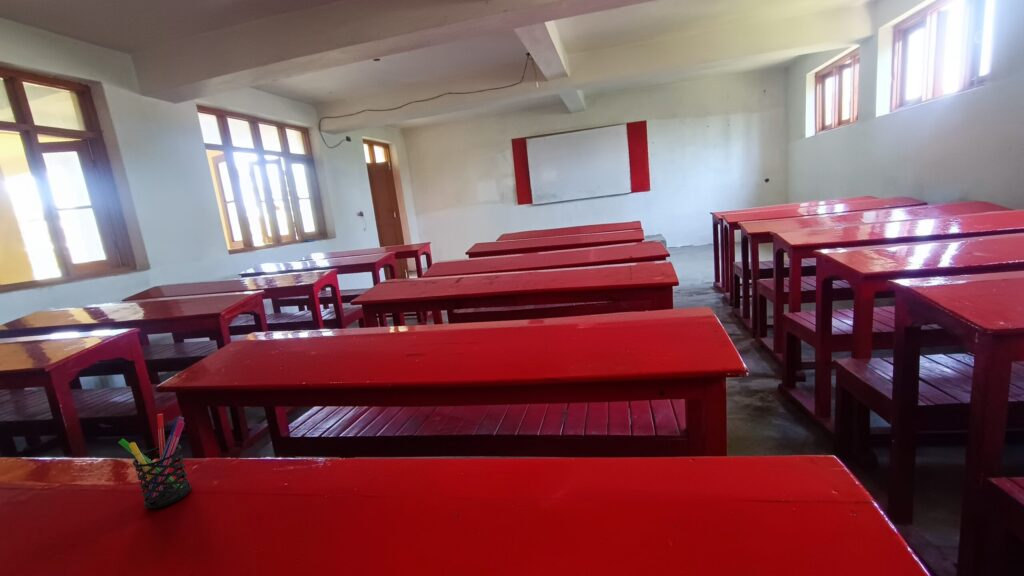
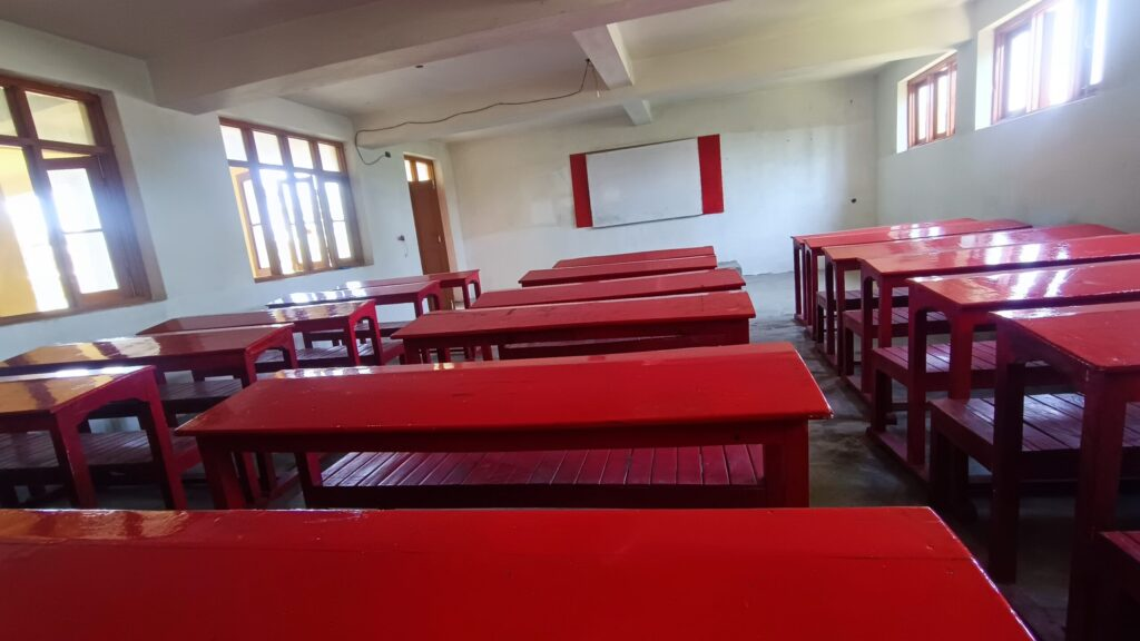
- pen holder [117,413,192,509]
